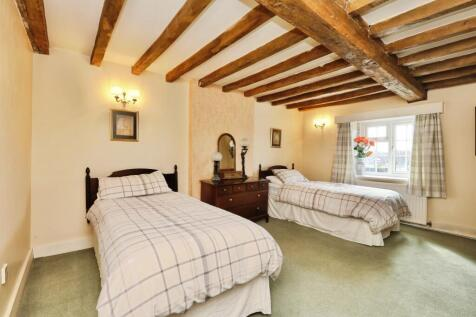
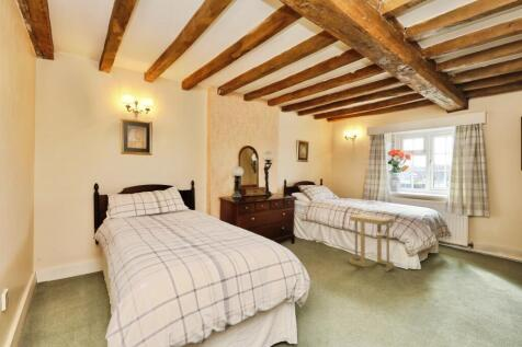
+ side table [349,213,395,273]
